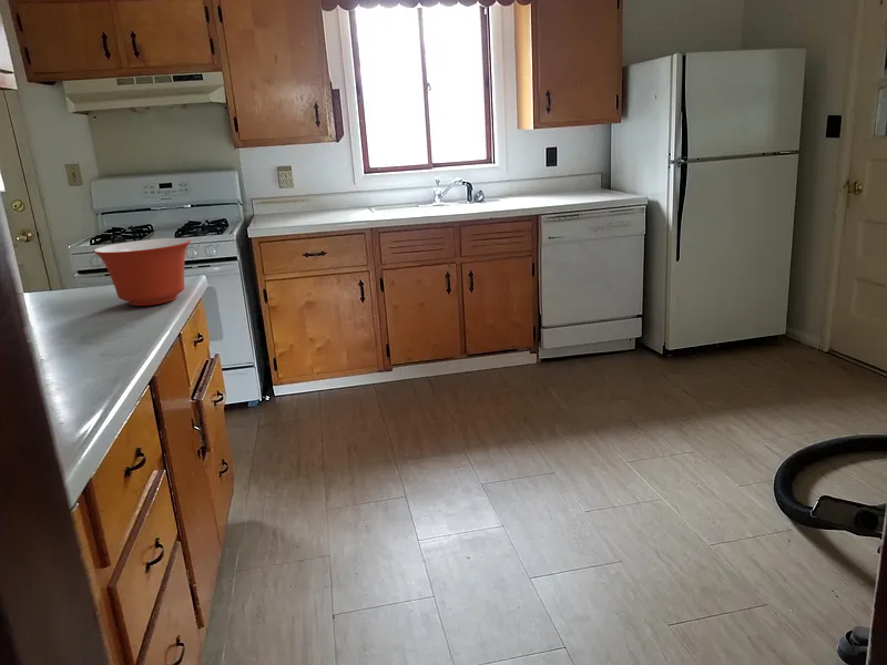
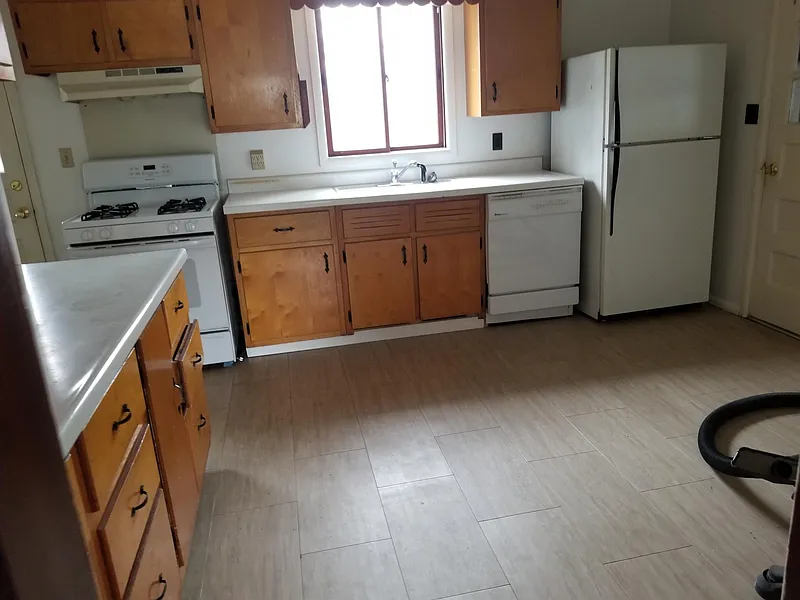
- mixing bowl [92,237,192,307]
